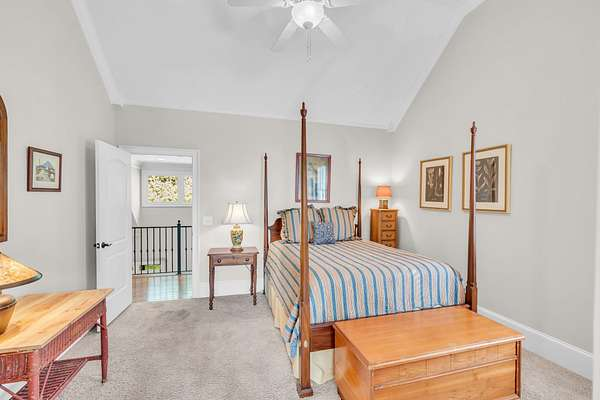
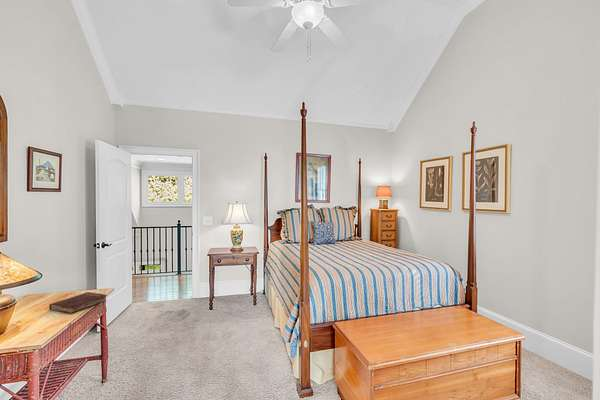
+ hardback book [48,291,108,315]
